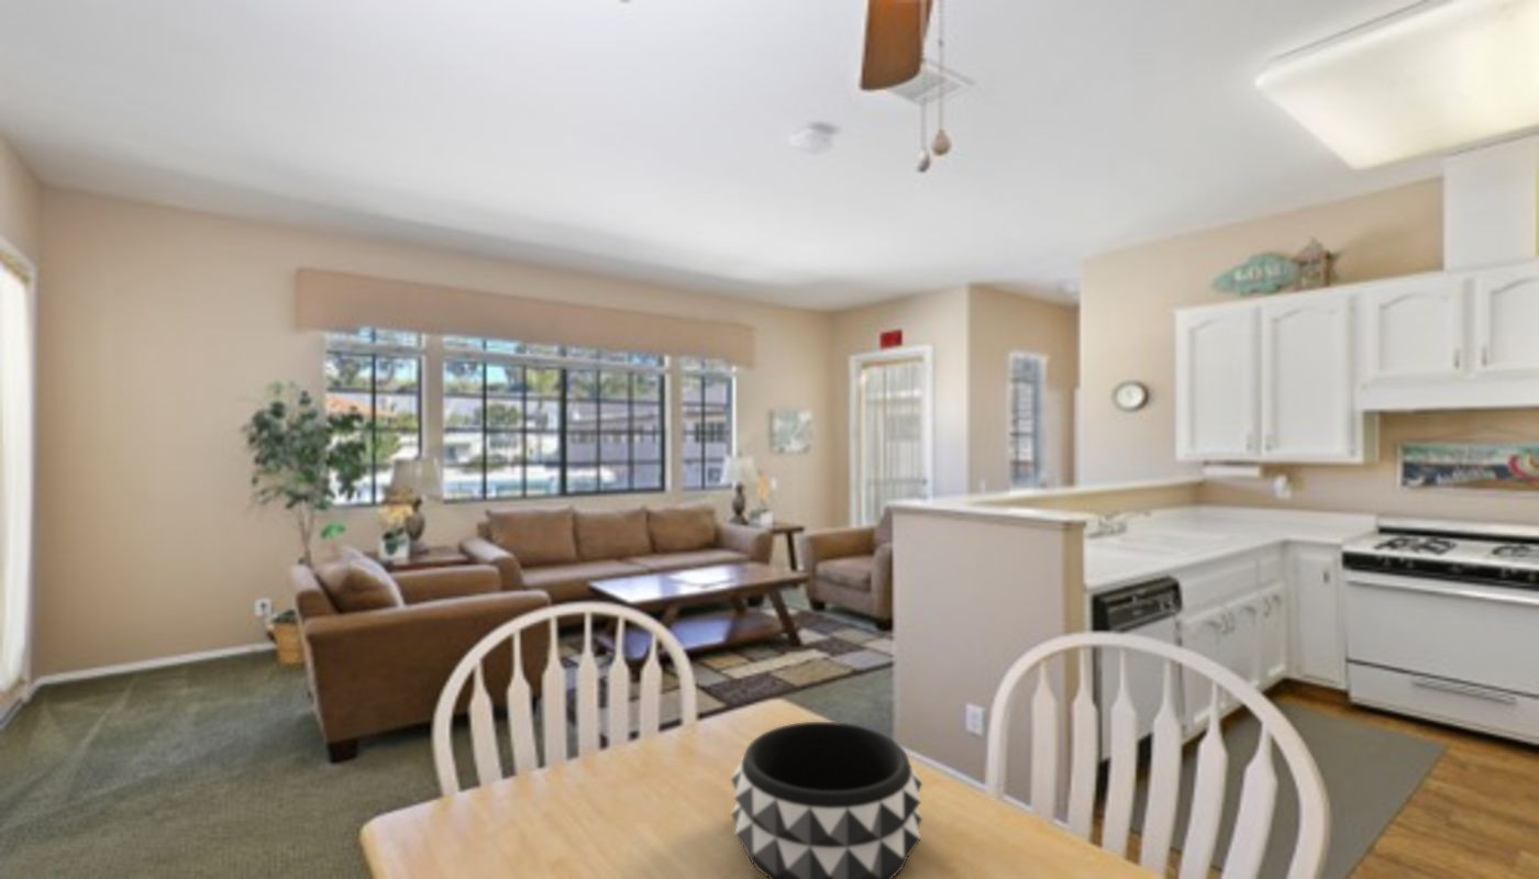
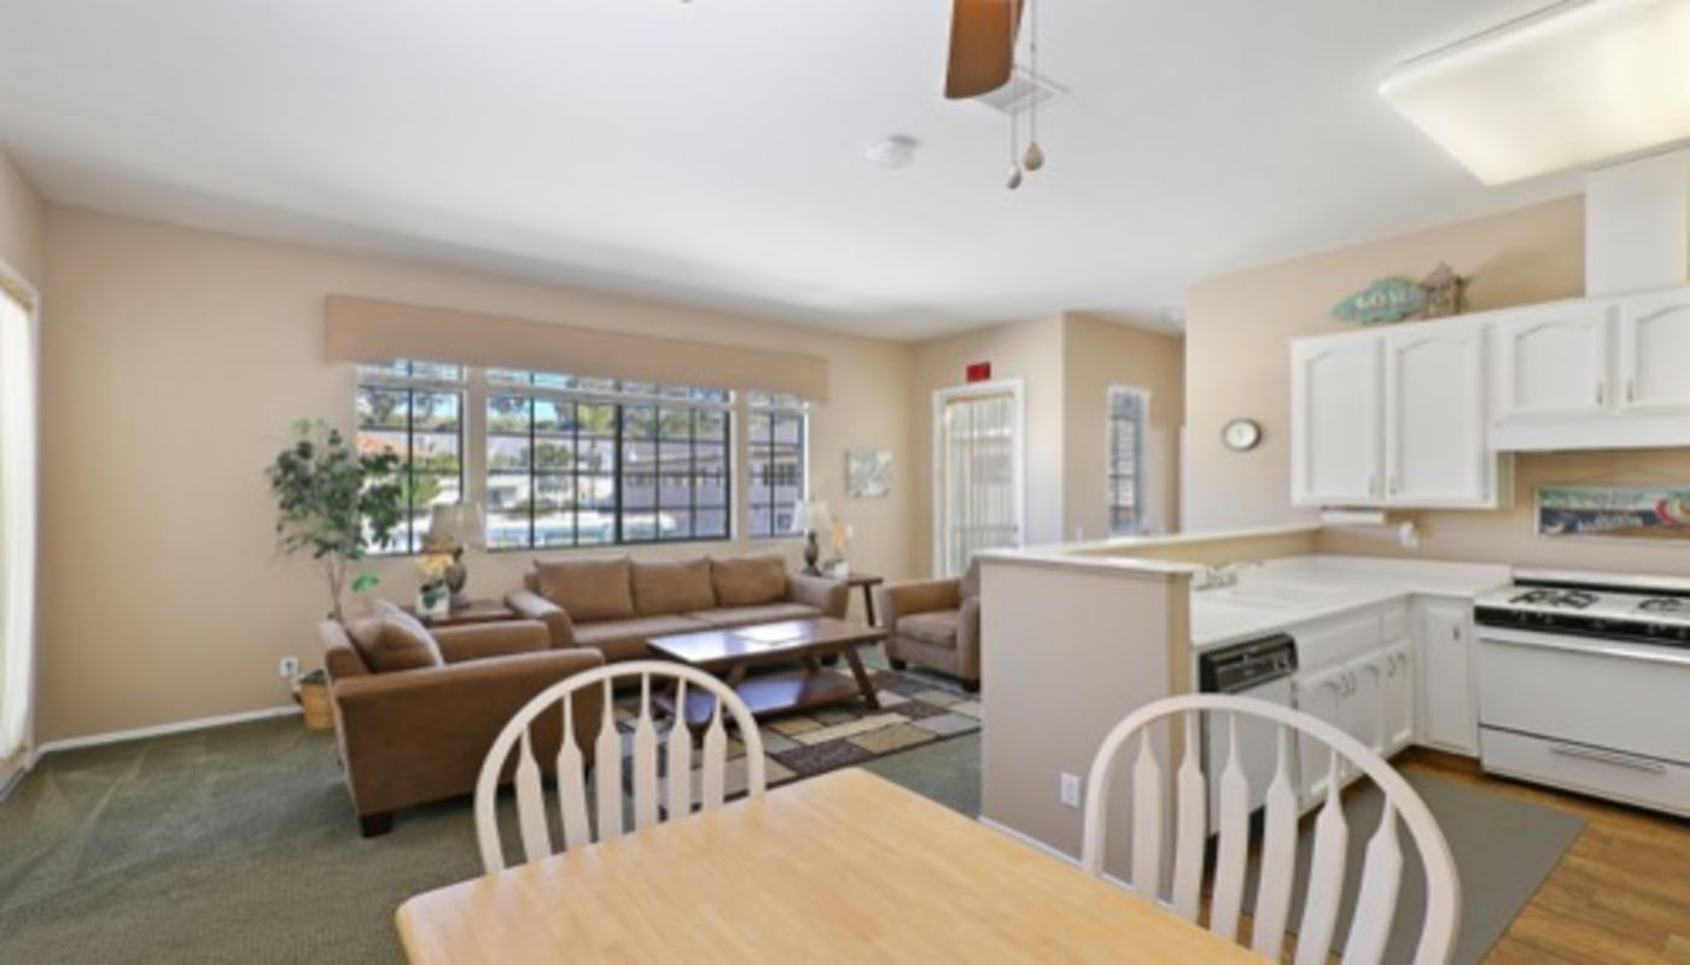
- decorative bowl [730,721,923,879]
